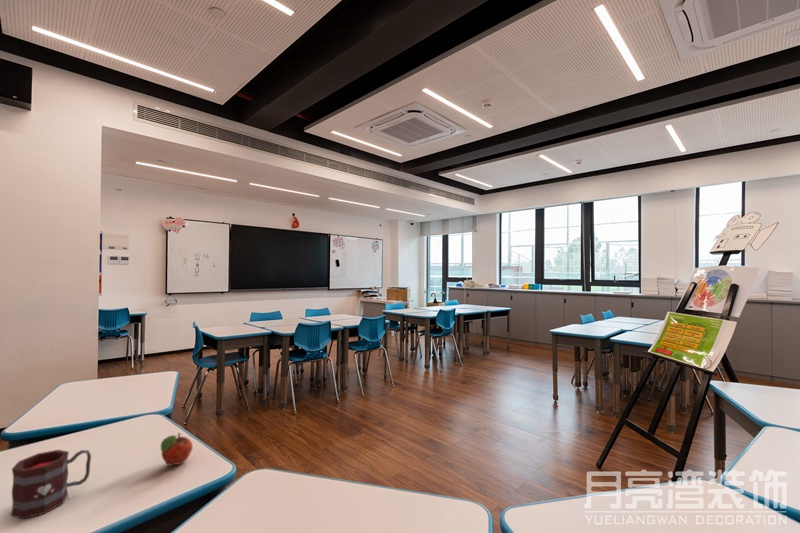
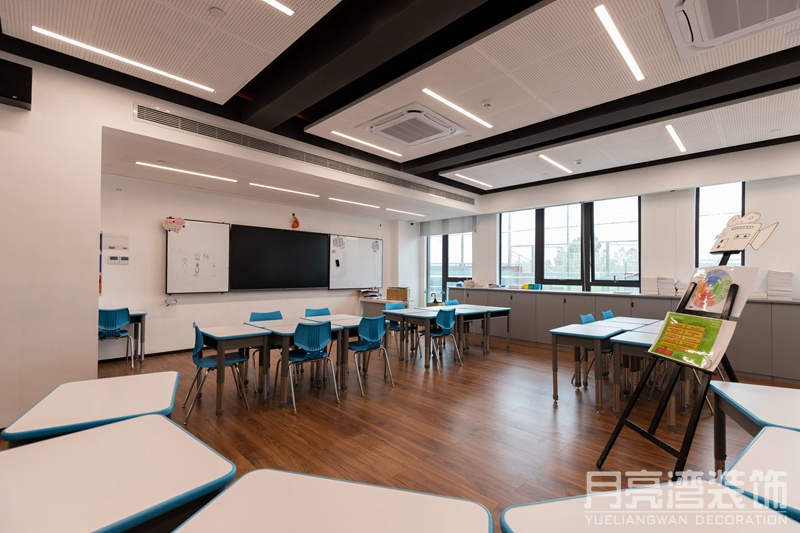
- mug [10,449,92,520]
- fruit [160,432,194,467]
